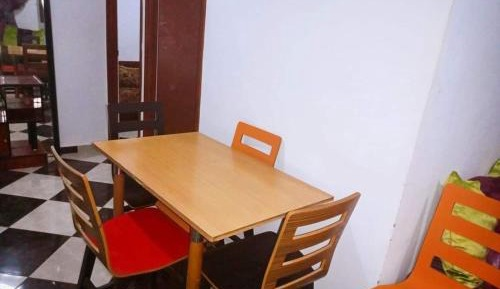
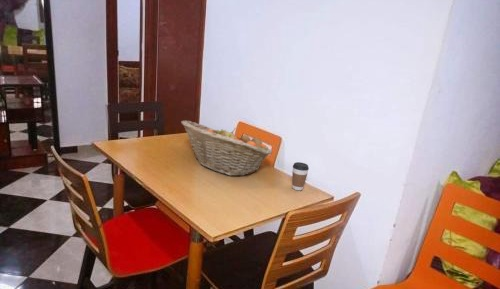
+ coffee cup [291,161,310,191]
+ fruit basket [180,120,273,177]
